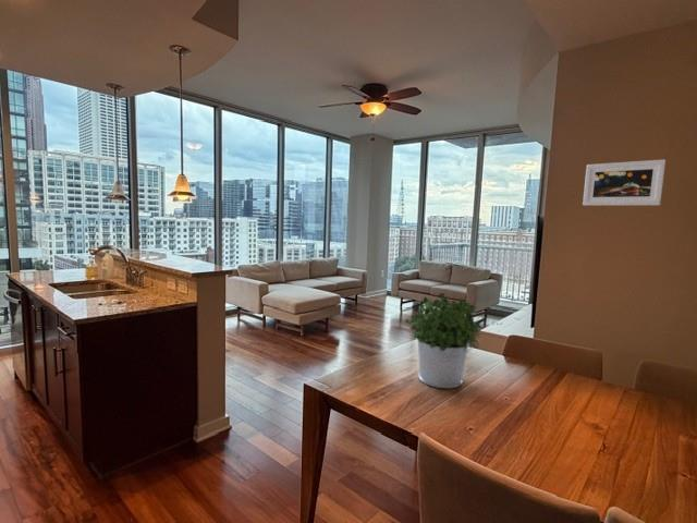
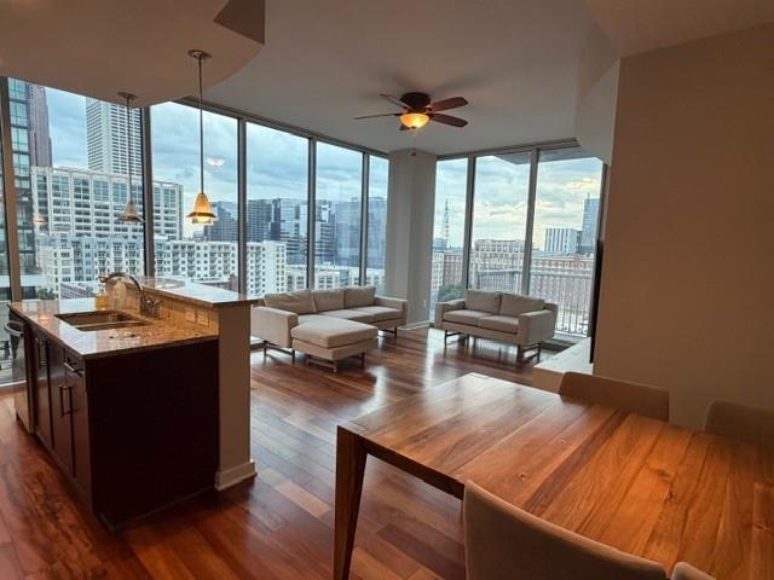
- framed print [582,158,667,206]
- potted plant [403,292,484,389]
